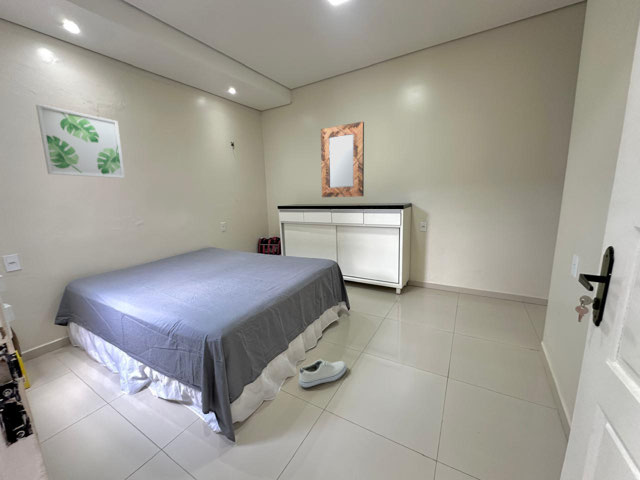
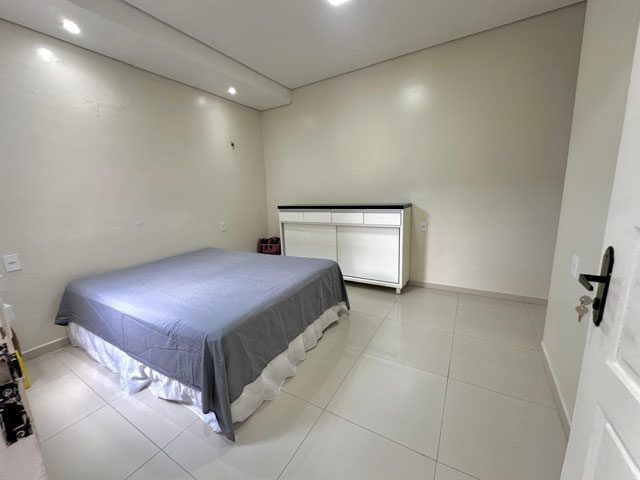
- shoe [298,358,347,388]
- wall art [35,103,126,179]
- home mirror [320,121,365,198]
